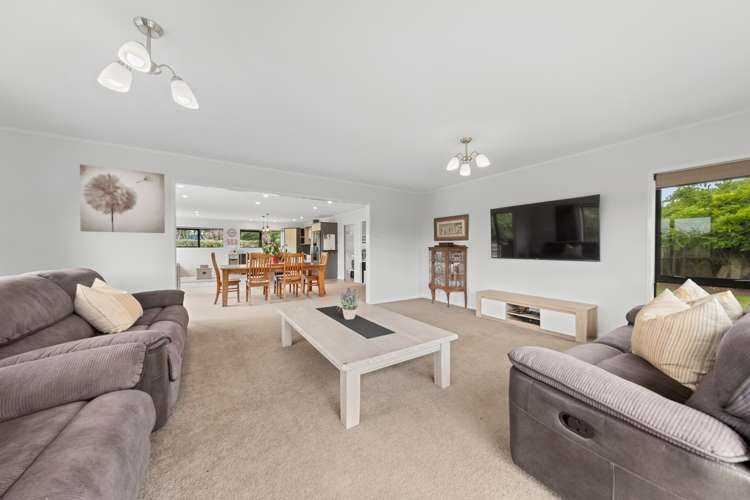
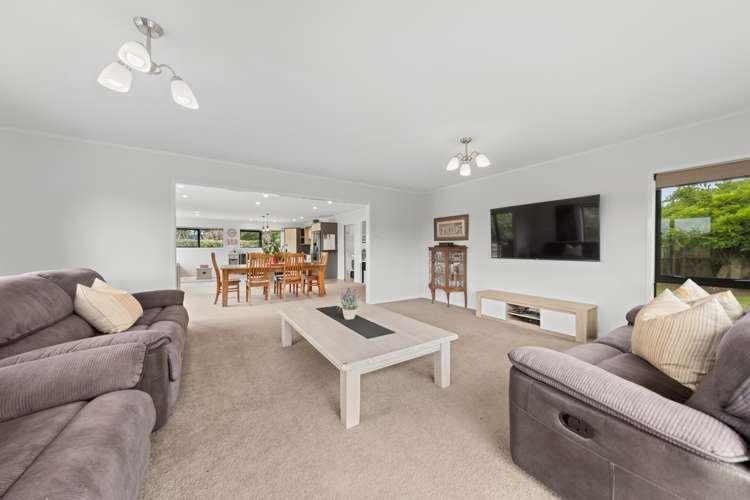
- wall art [79,164,166,234]
